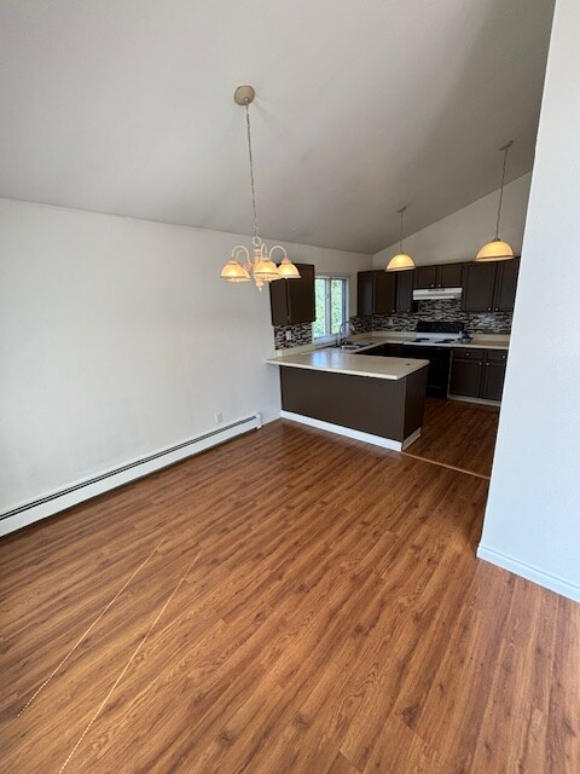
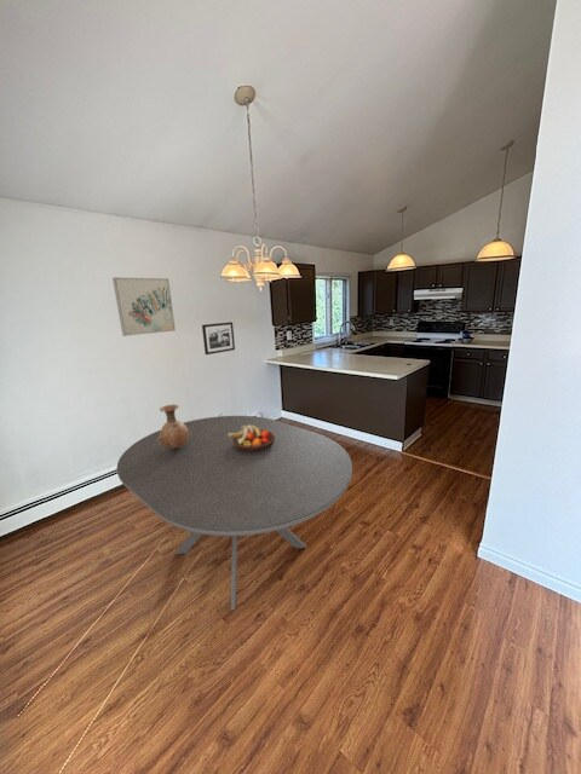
+ vase [157,404,191,449]
+ wall art [111,276,177,337]
+ picture frame [201,320,236,356]
+ fruit bowl [228,426,275,451]
+ dining table [116,415,353,611]
